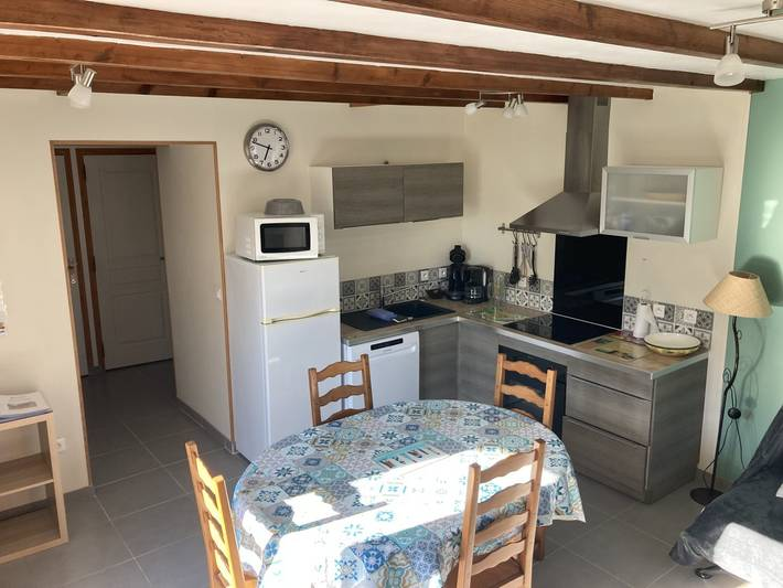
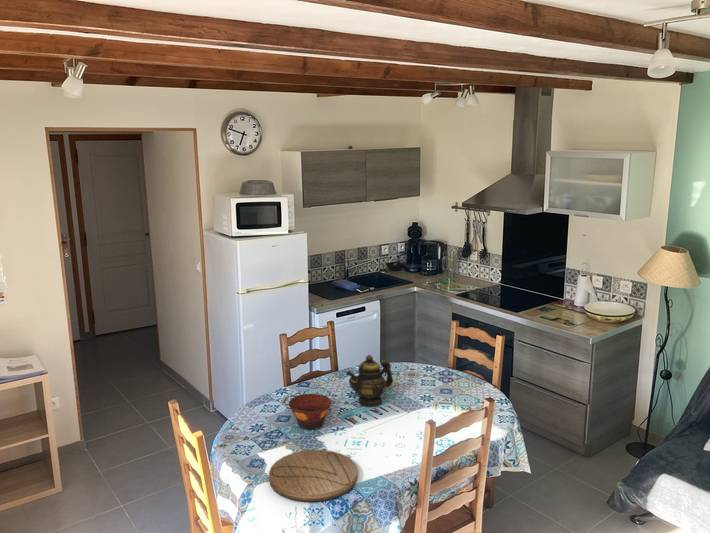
+ teapot [345,354,394,407]
+ cutting board [268,449,358,502]
+ bowl [288,393,332,429]
